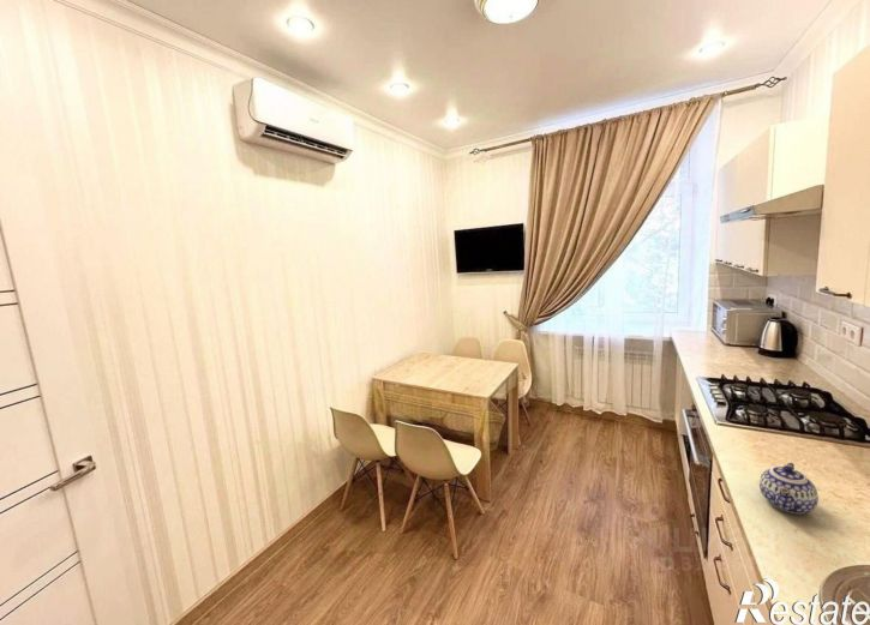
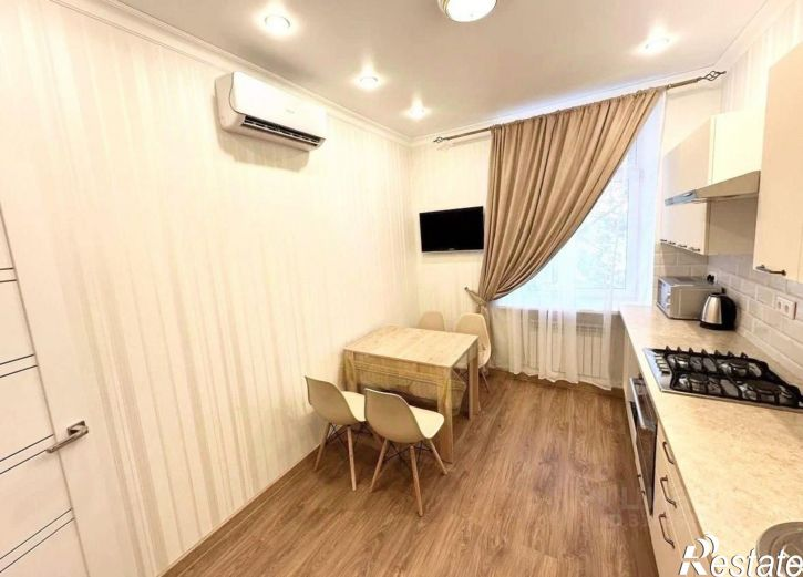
- teapot [758,462,820,515]
